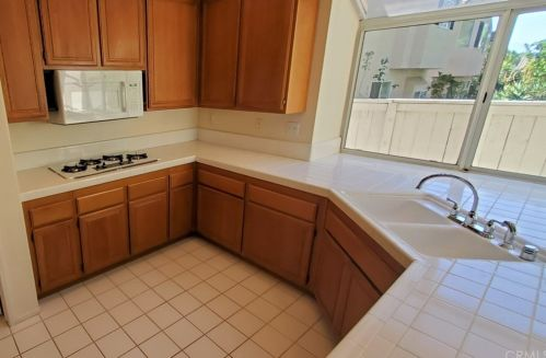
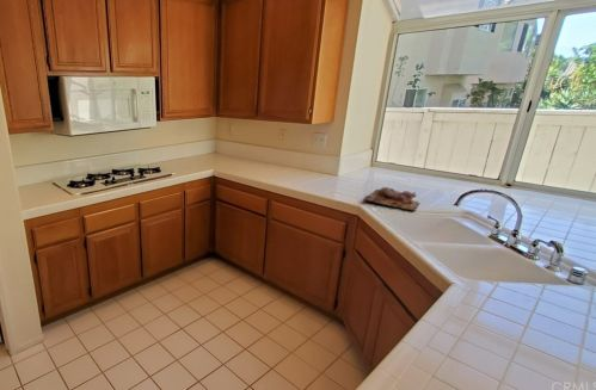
+ cutting board [362,186,420,211]
